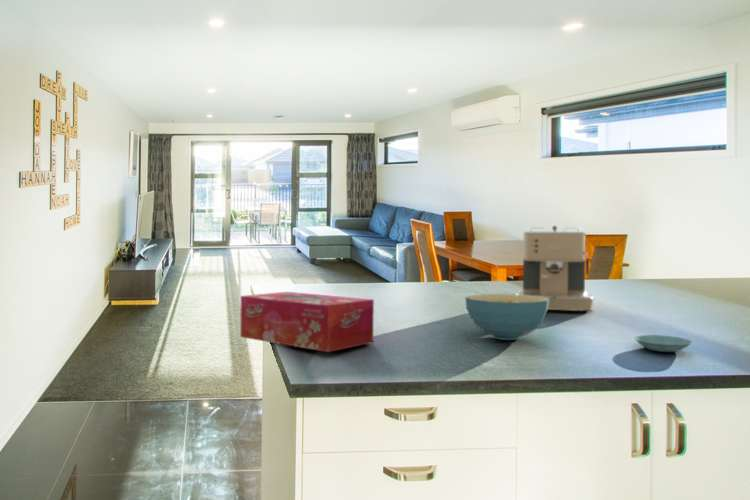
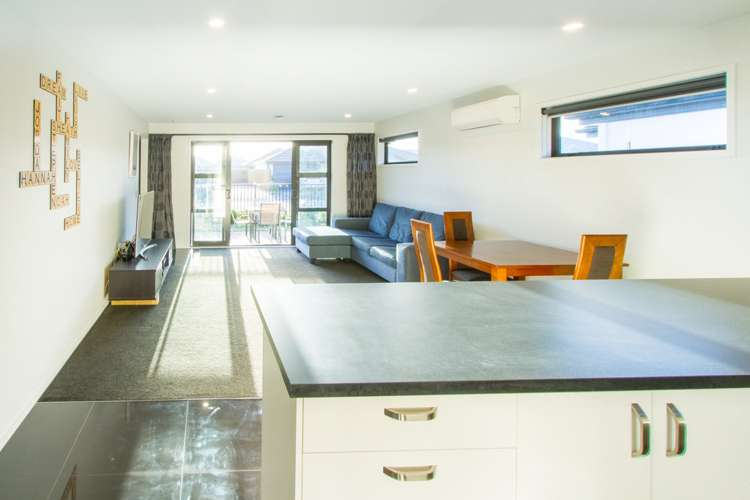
- tissue box [240,291,375,353]
- cereal bowl [464,293,549,341]
- saucer [633,334,693,353]
- coffee maker [515,225,595,312]
